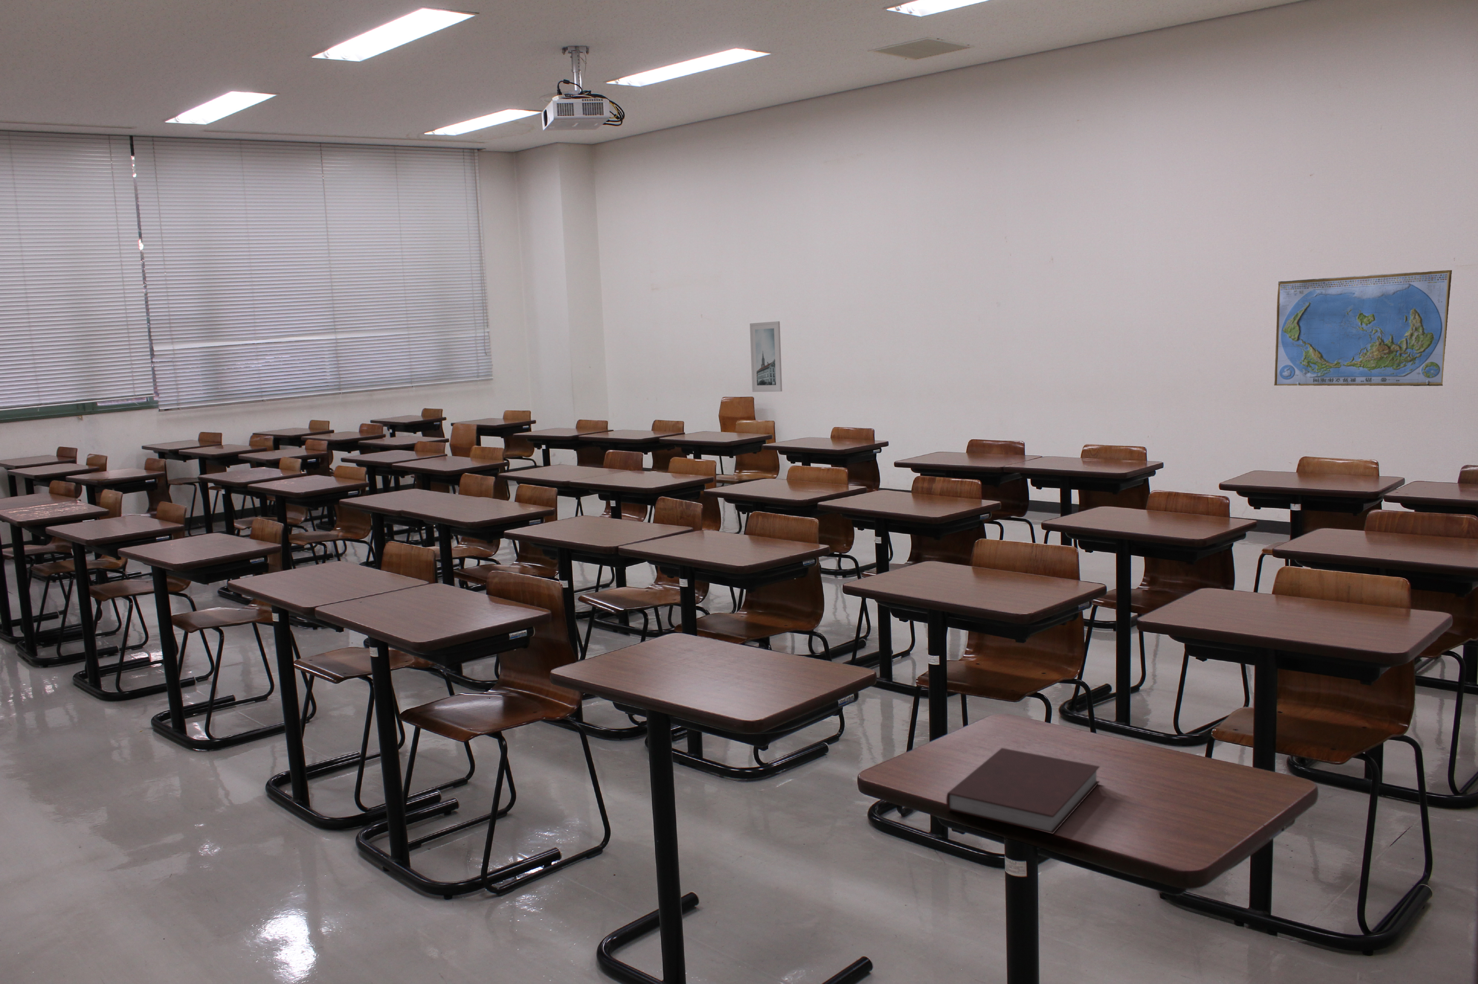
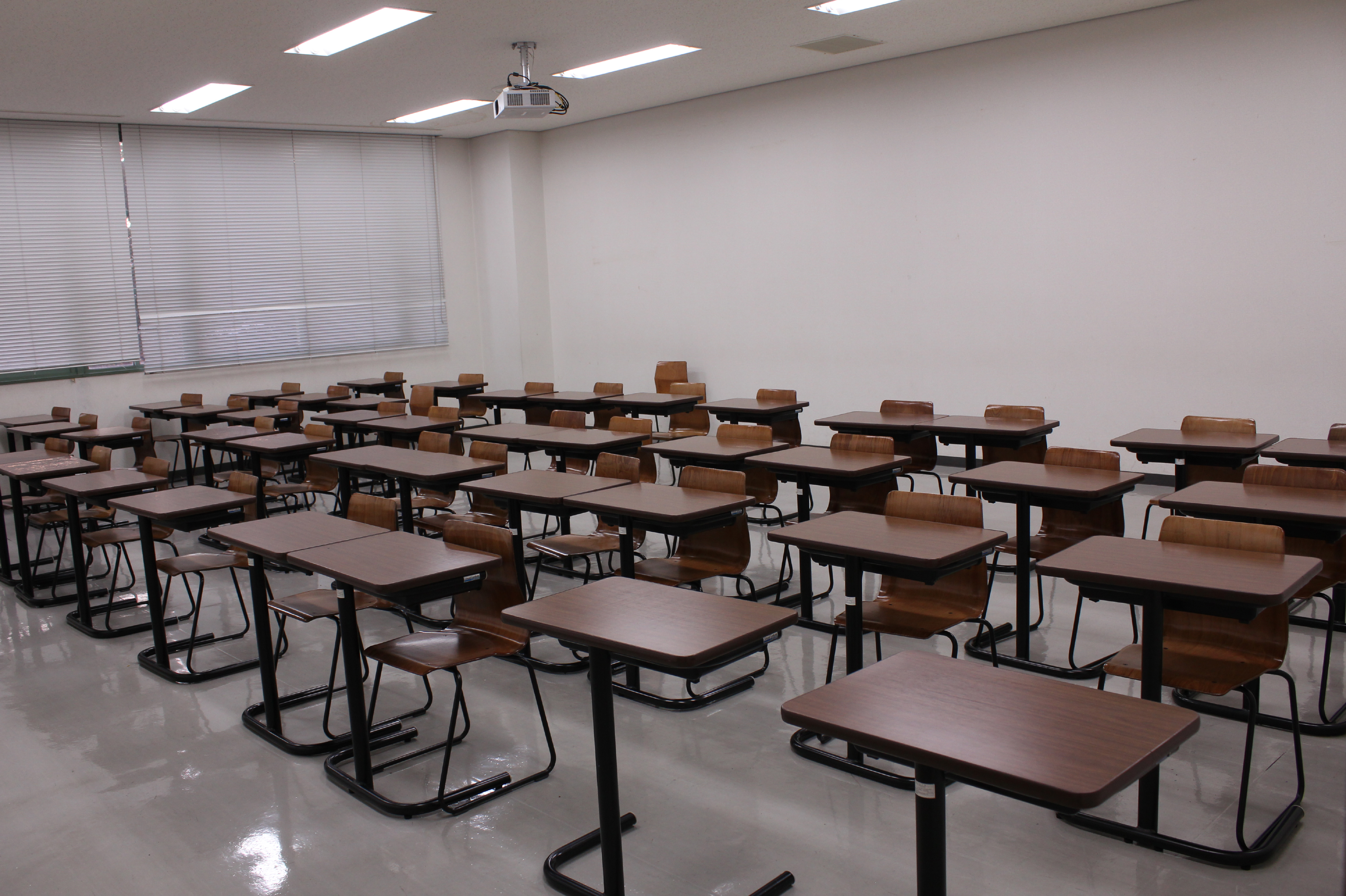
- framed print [750,321,783,392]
- notebook [945,747,1100,835]
- world map [1274,269,1453,387]
